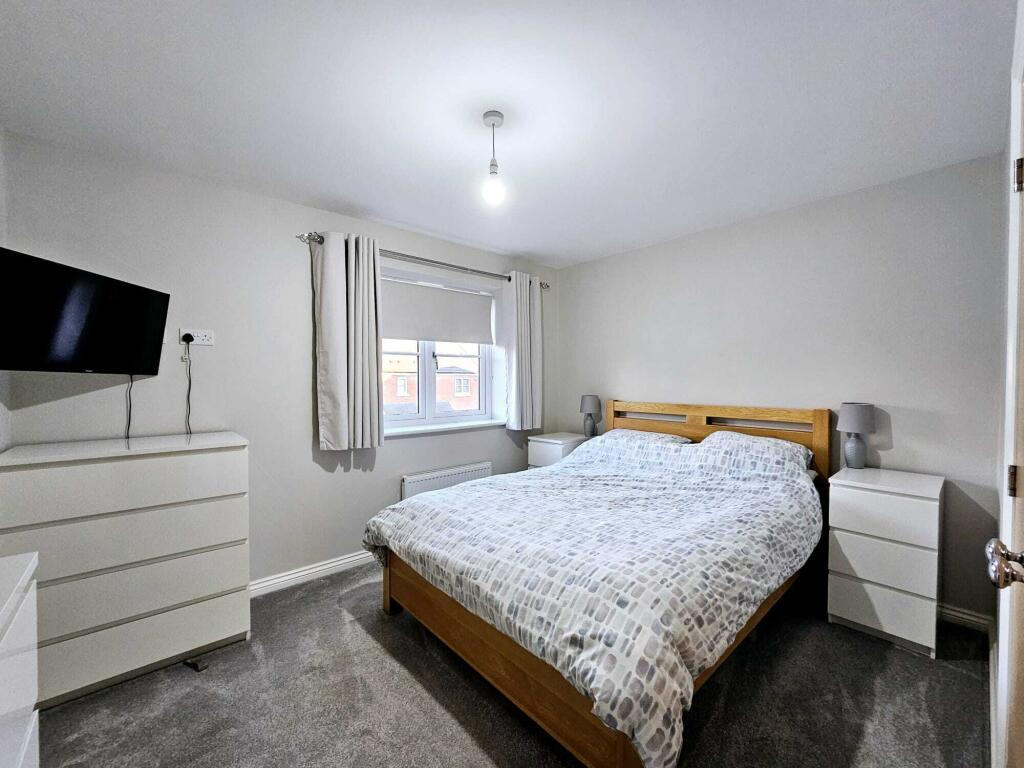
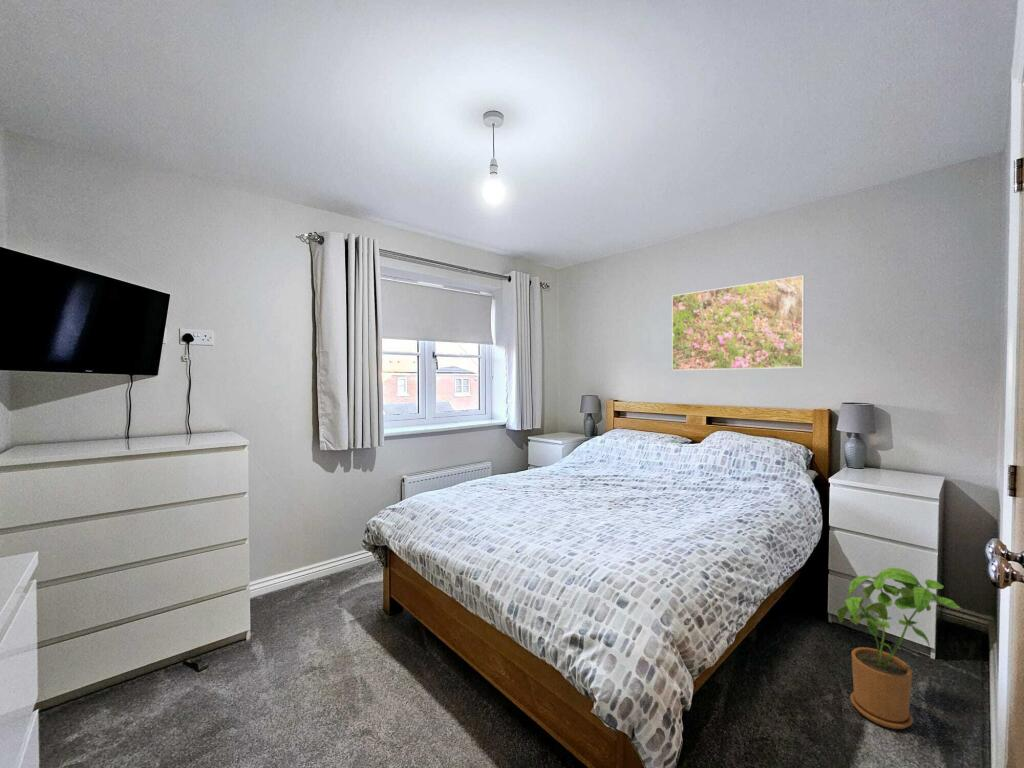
+ house plant [836,567,963,730]
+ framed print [671,275,805,371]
